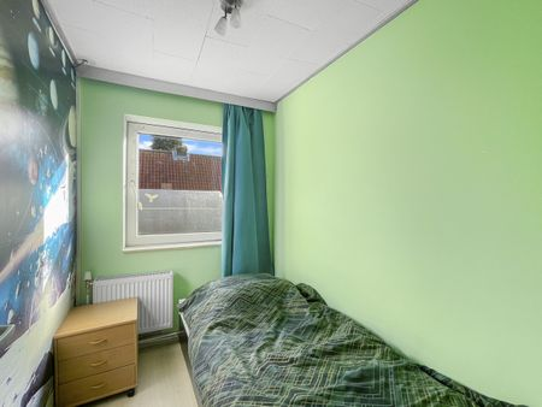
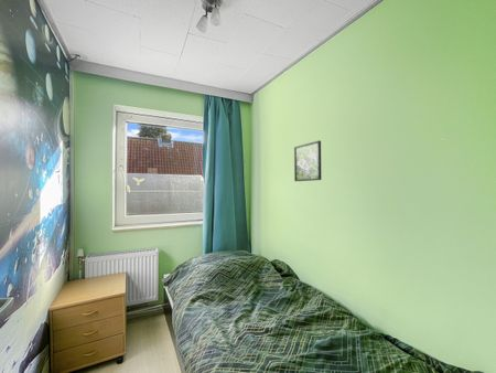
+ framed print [293,139,322,182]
